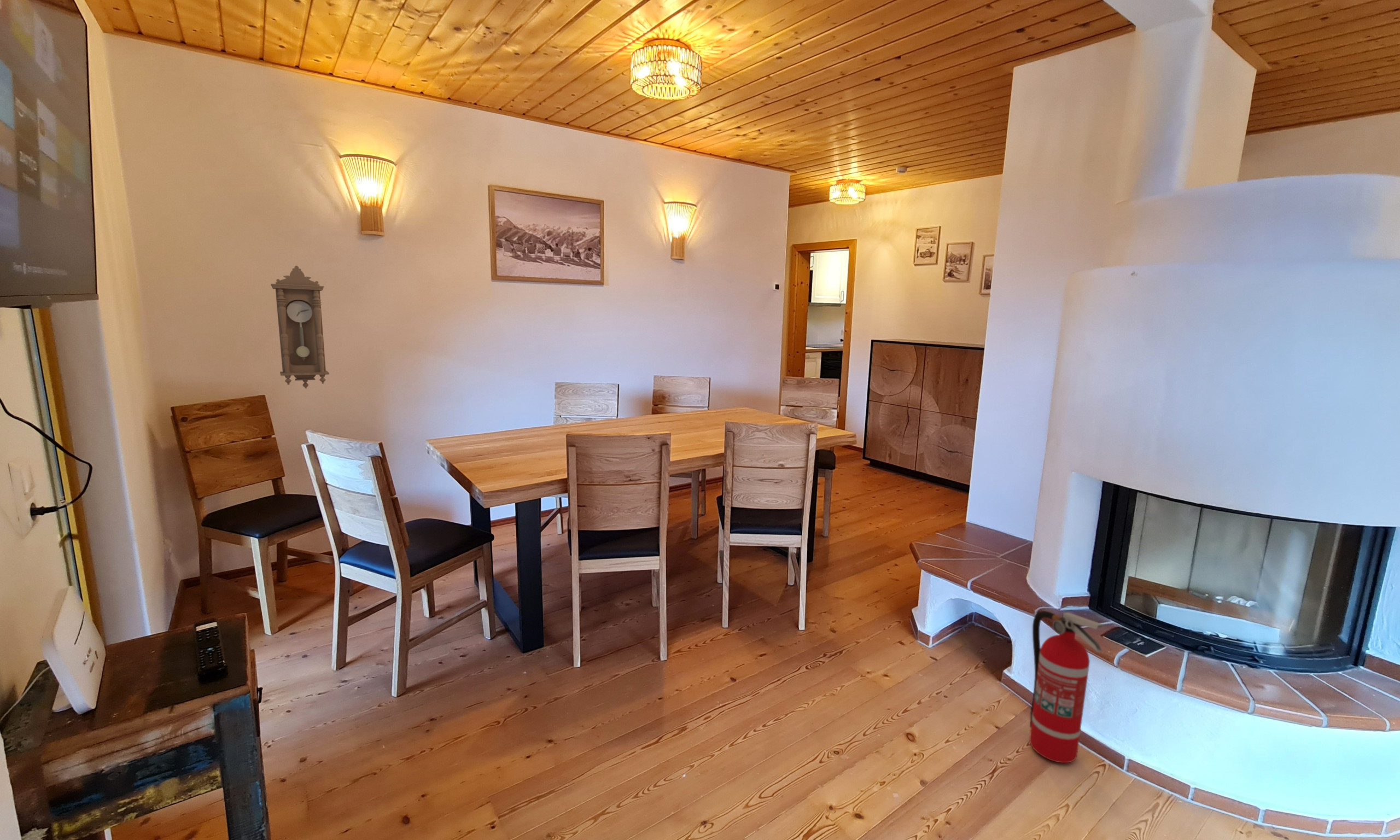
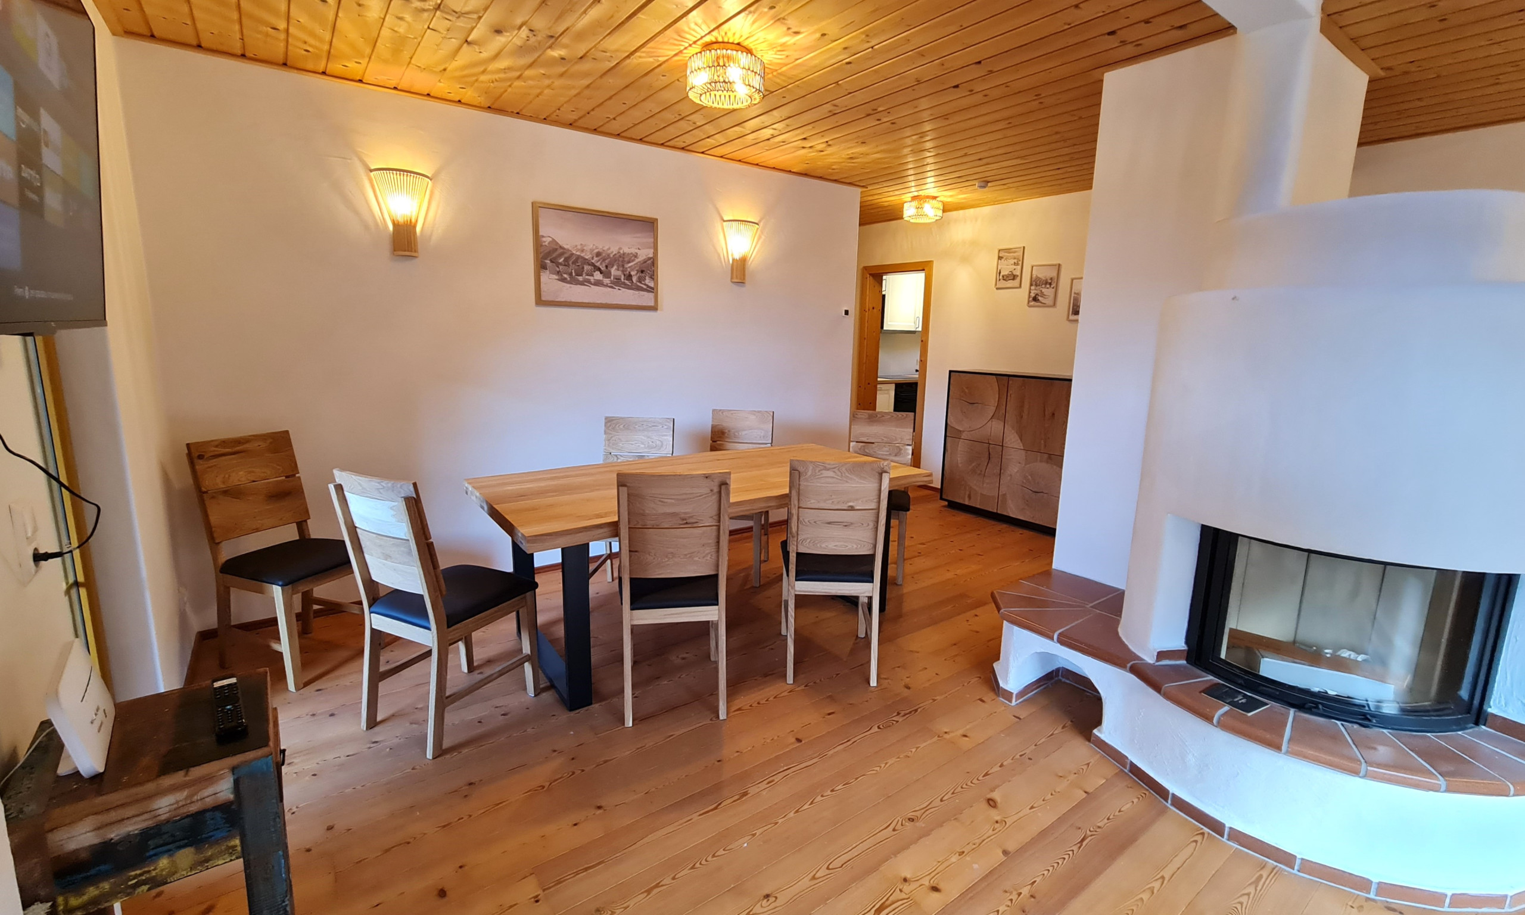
- pendulum clock [270,265,330,389]
- fire extinguisher [1029,610,1104,763]
